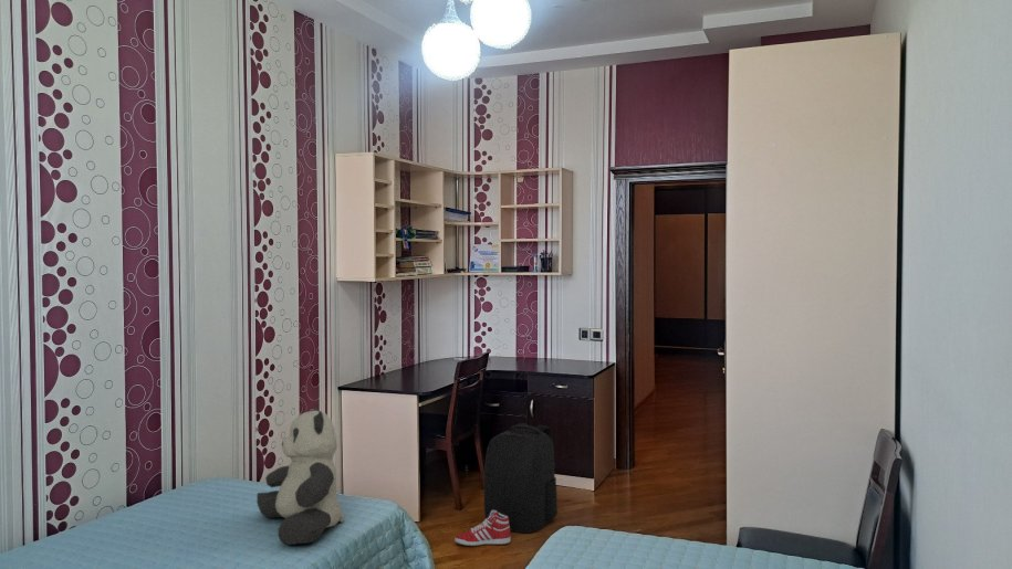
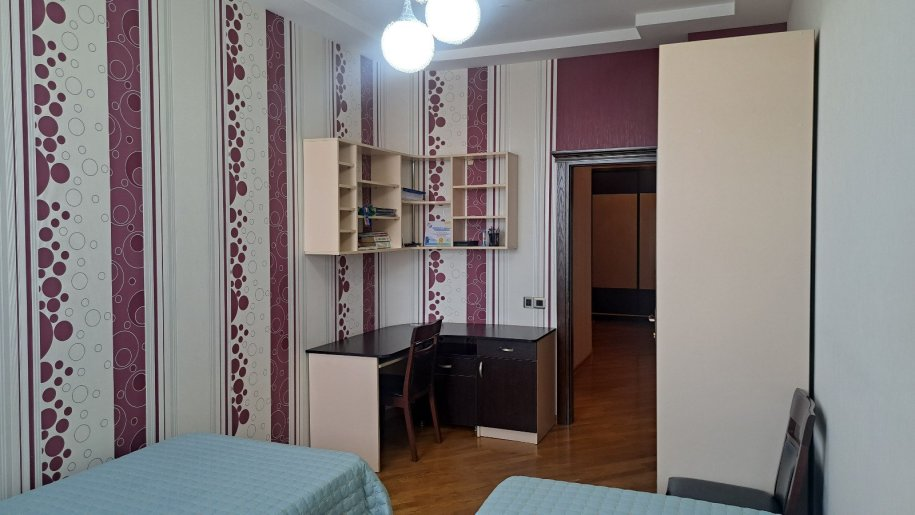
- teddy bear [255,405,346,546]
- sneaker [453,510,512,547]
- backpack [483,422,559,534]
